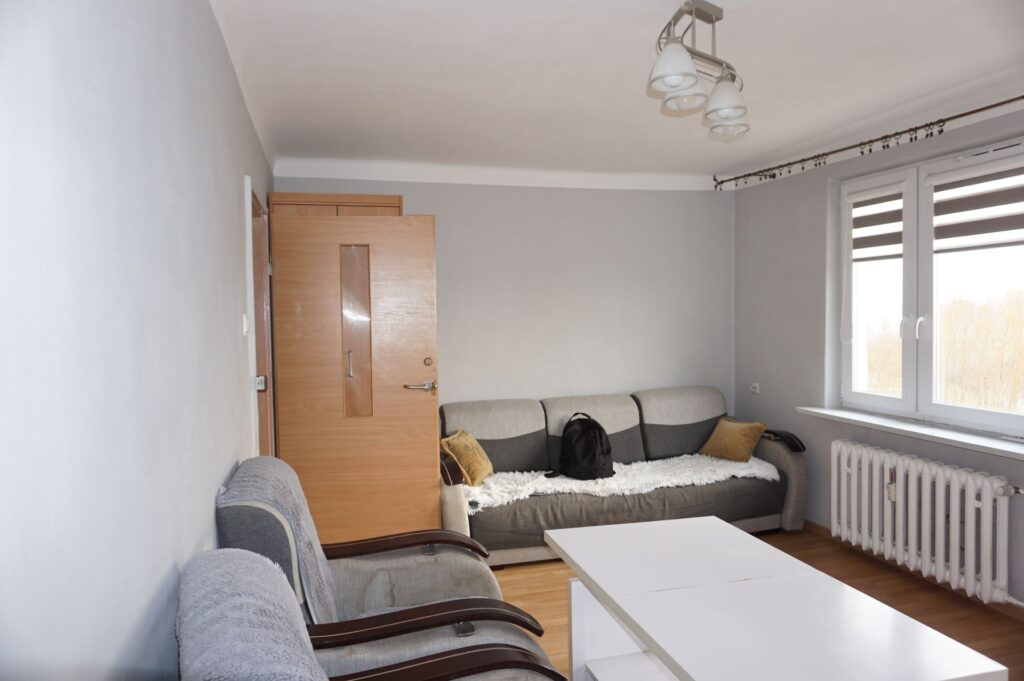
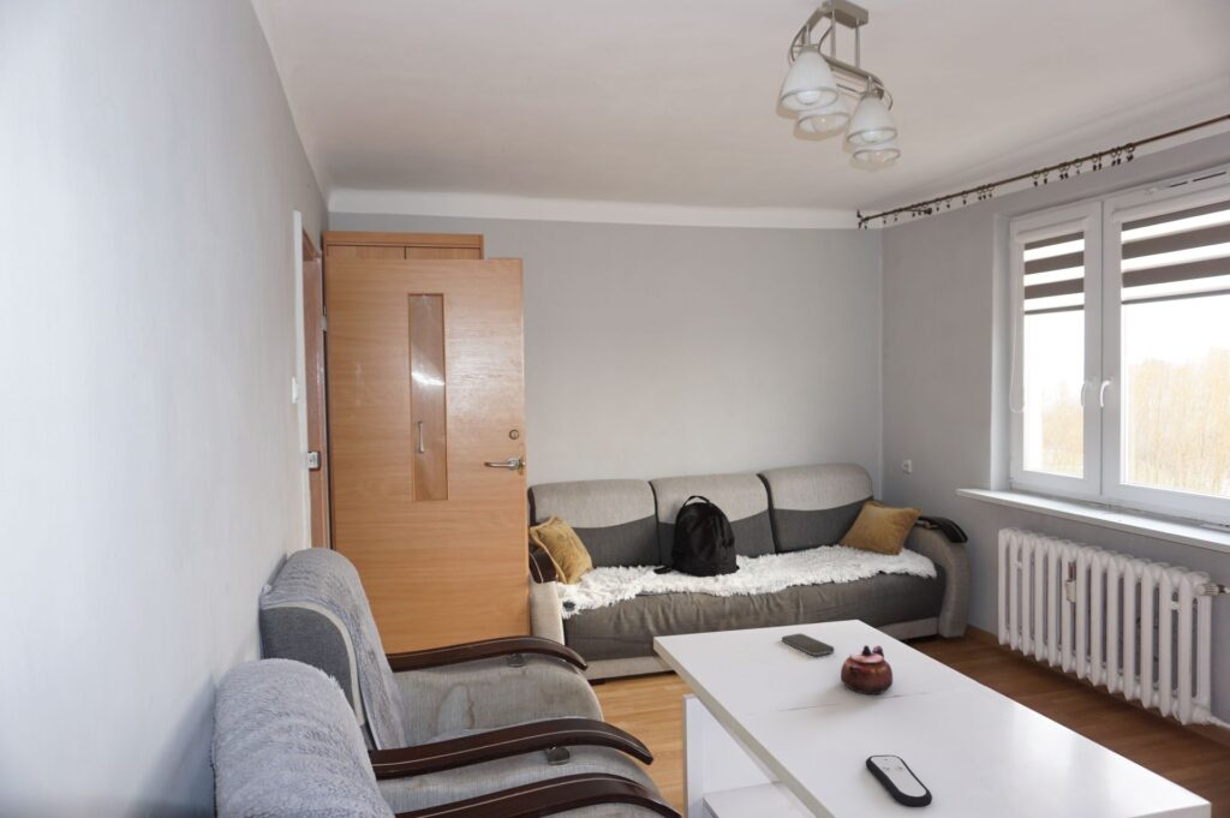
+ teapot [840,644,894,695]
+ smartphone [781,632,836,657]
+ remote control [865,754,933,808]
